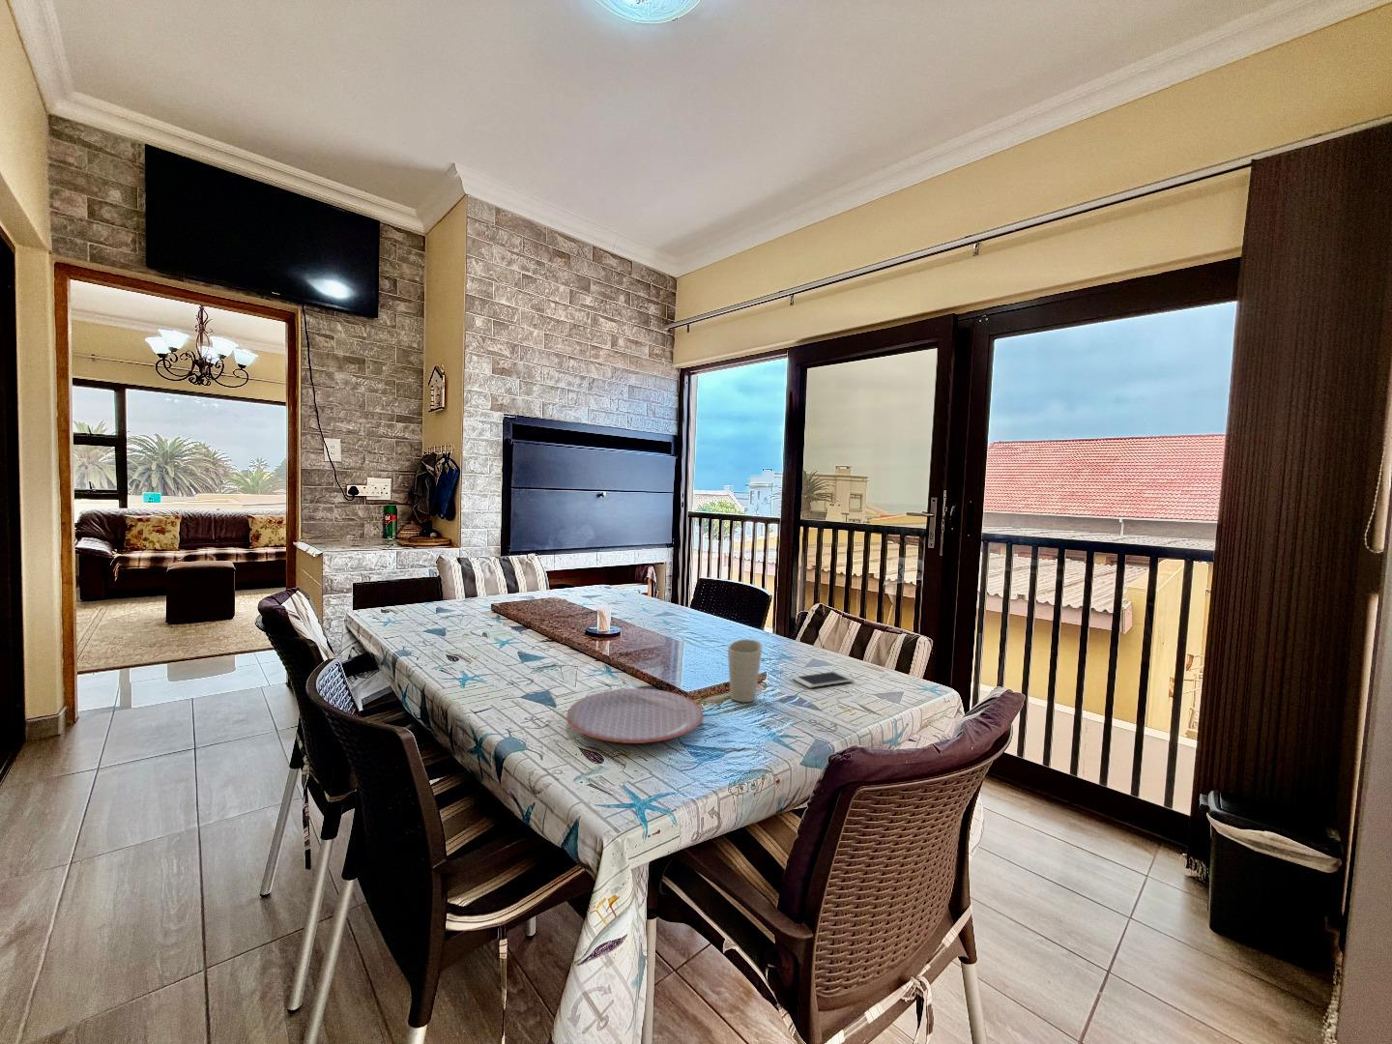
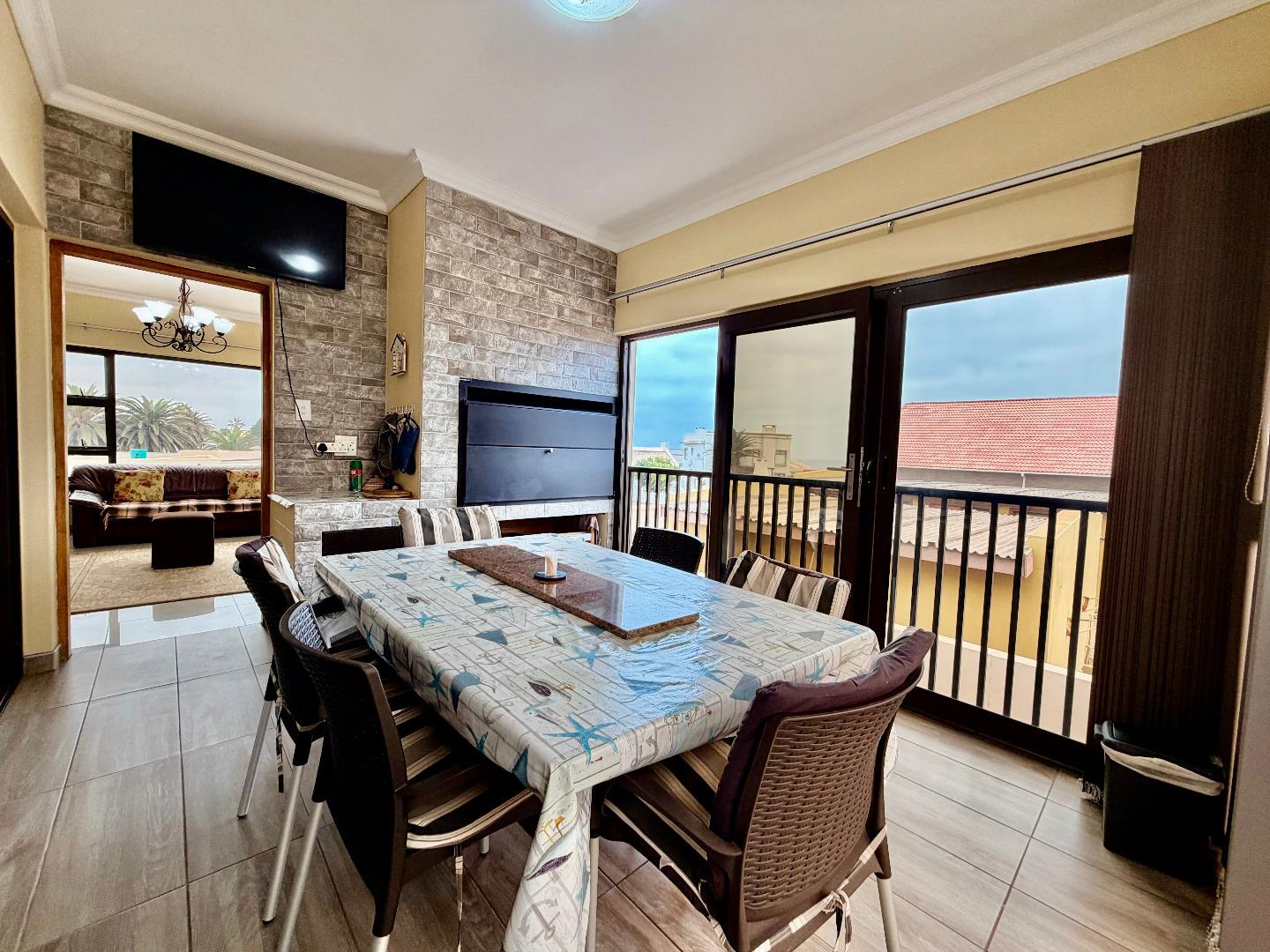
- plate [566,688,705,745]
- smartphone [791,670,856,689]
- cup [727,638,764,703]
